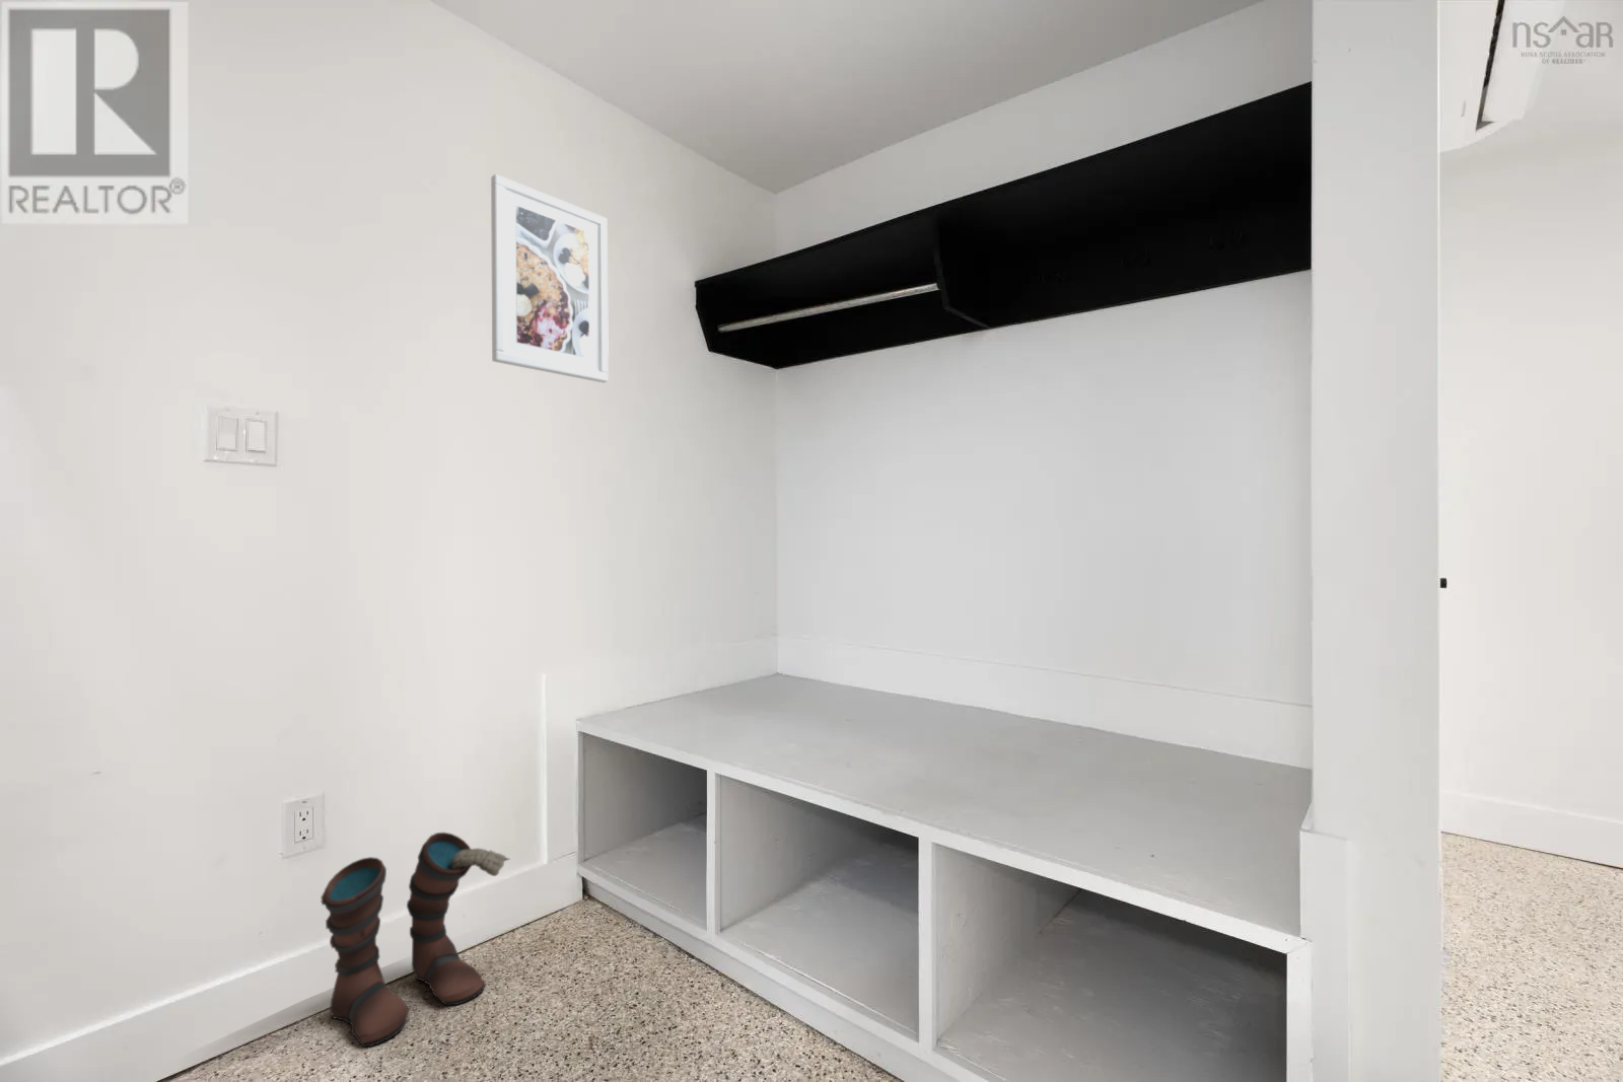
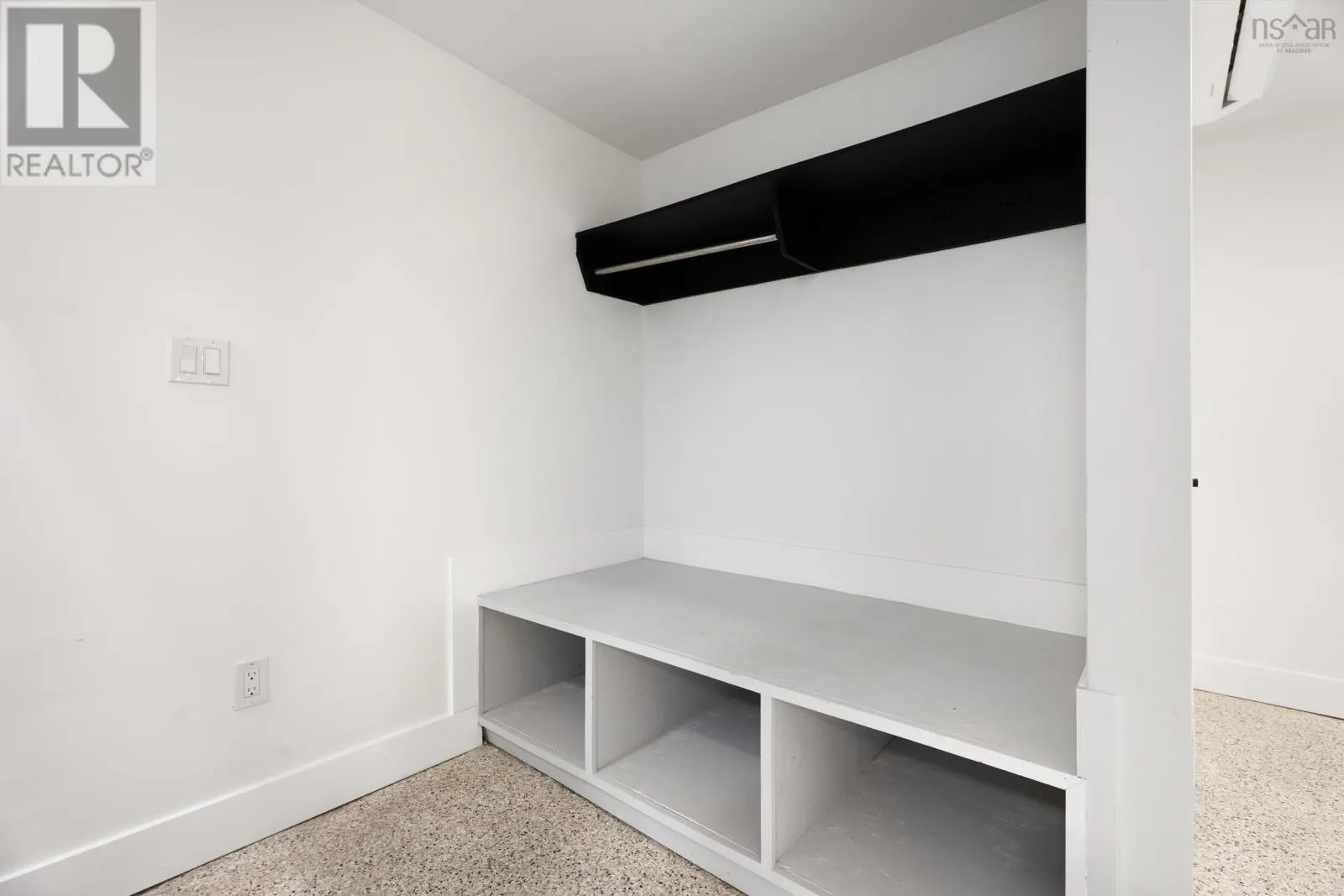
- boots [320,832,511,1048]
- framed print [490,174,610,383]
